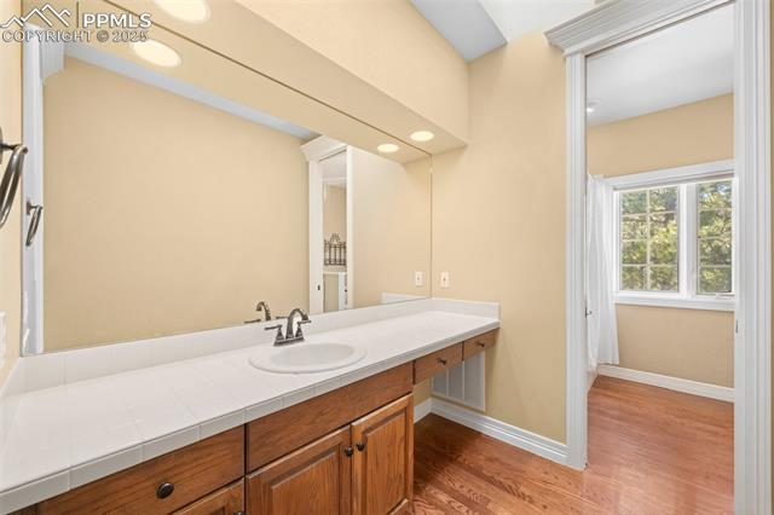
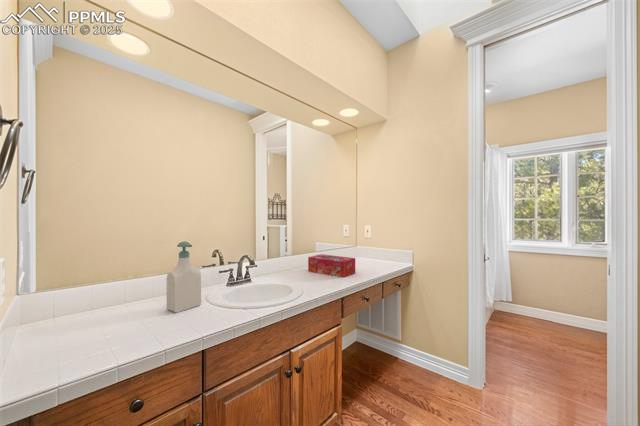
+ tissue box [307,253,356,278]
+ soap bottle [166,241,202,314]
